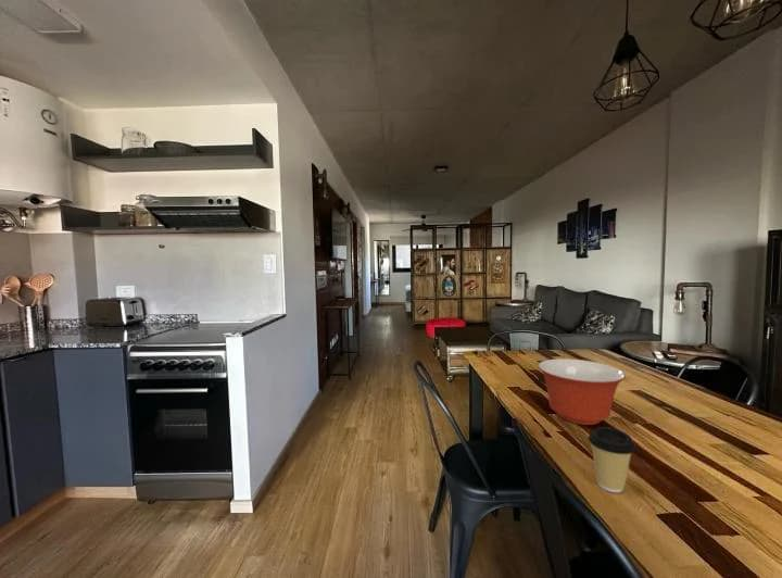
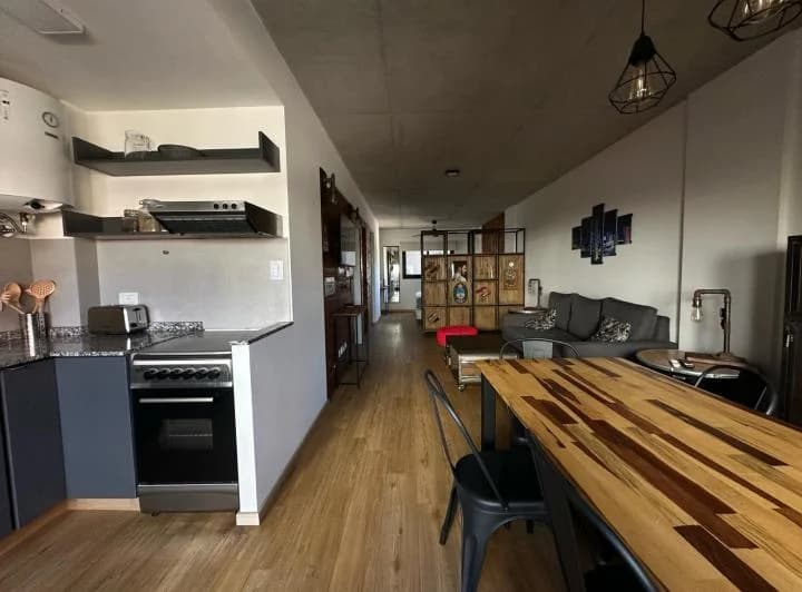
- coffee cup [586,426,636,493]
- mixing bowl [537,357,627,426]
